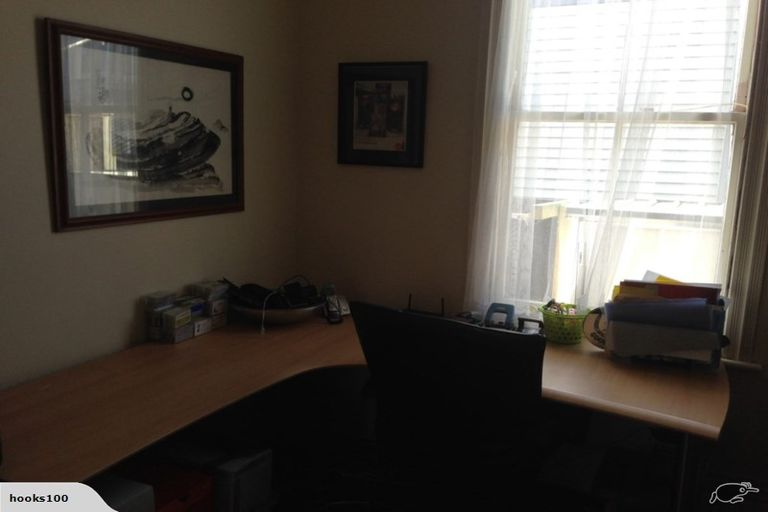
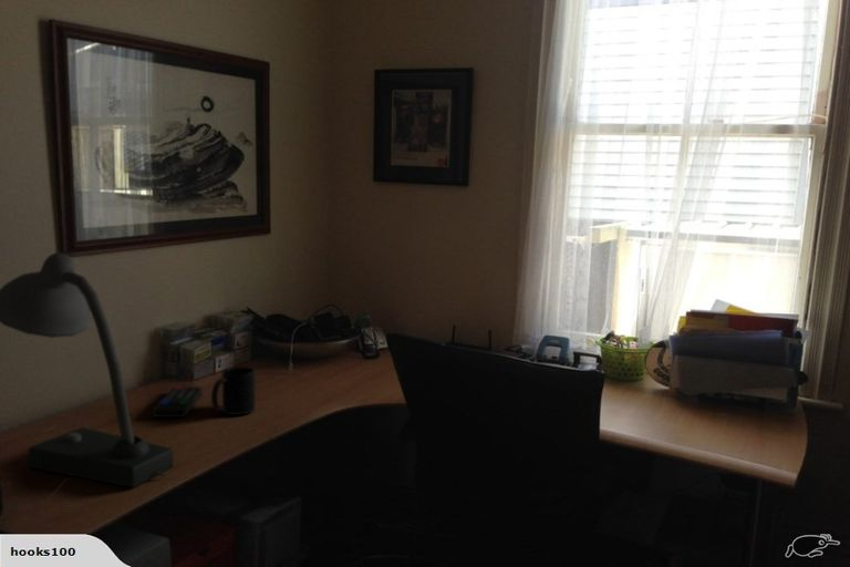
+ remote control [152,385,203,419]
+ desk lamp [0,251,175,488]
+ mug [210,365,257,416]
